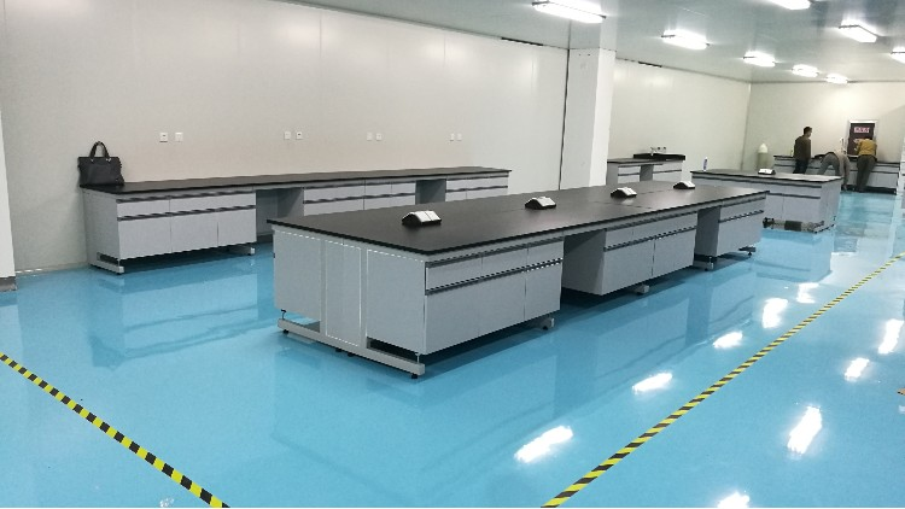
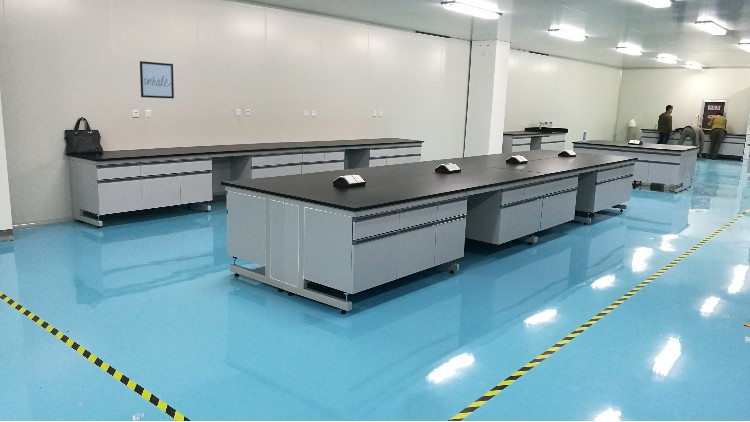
+ wall art [139,60,175,100]
